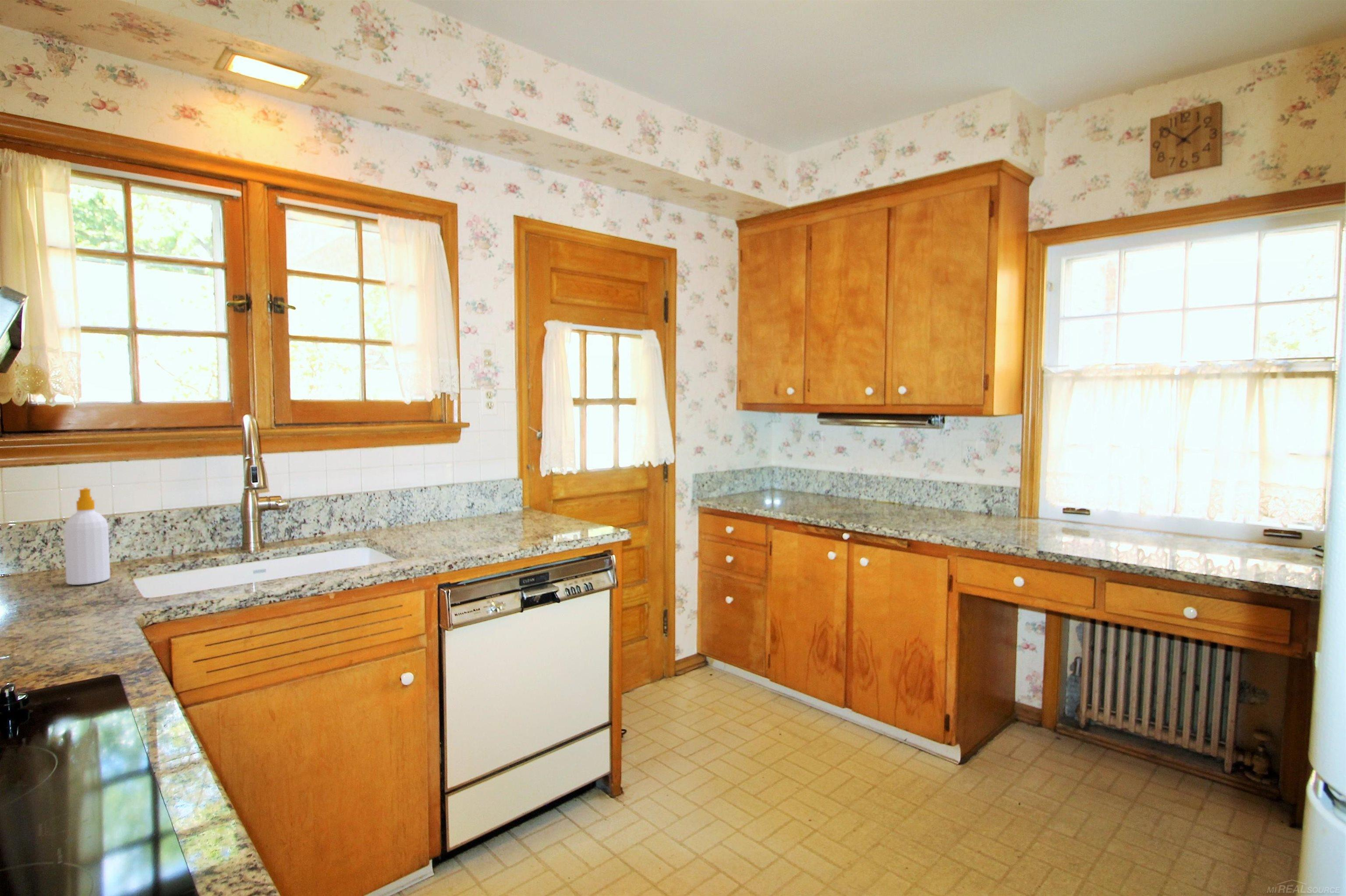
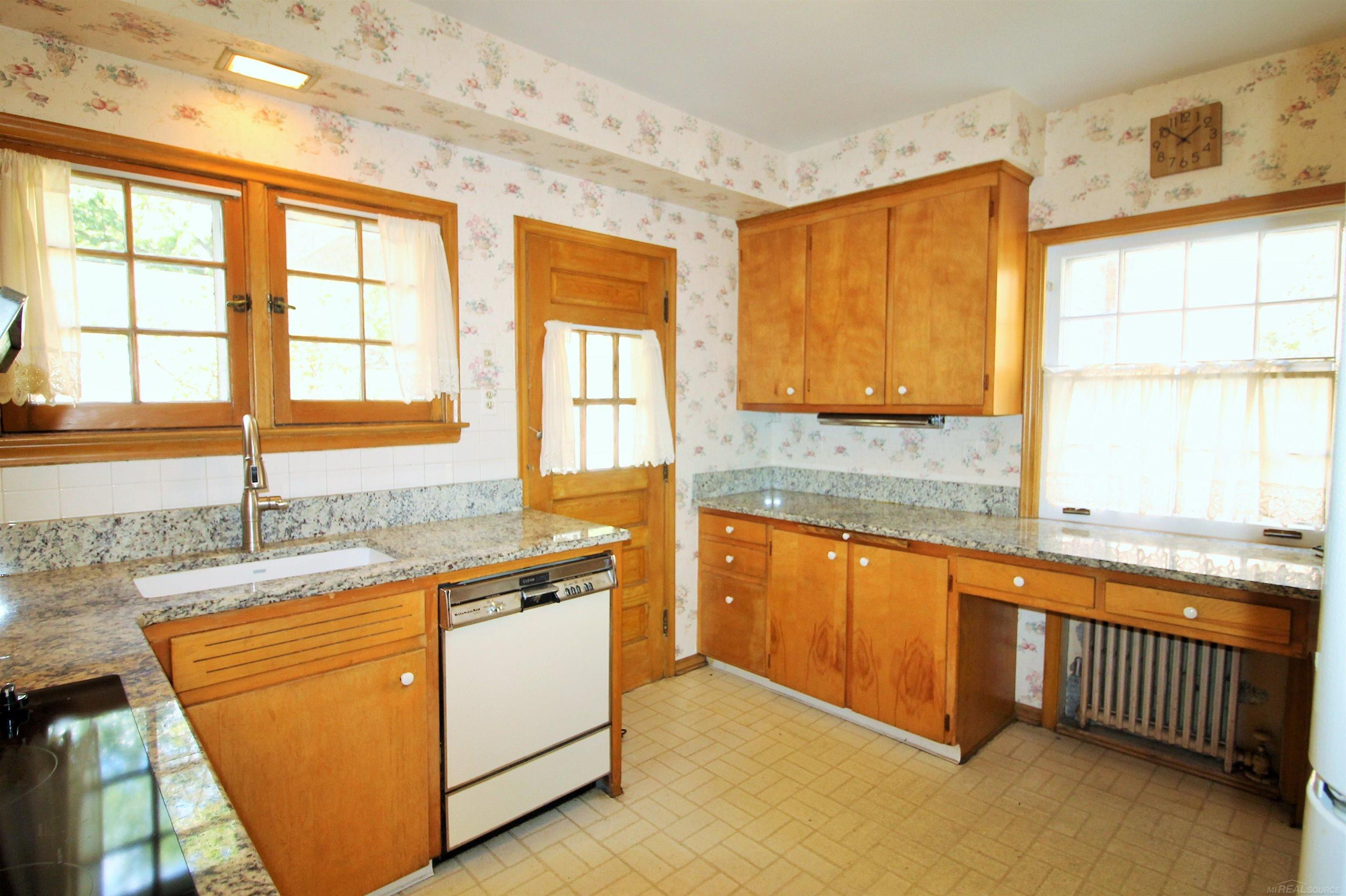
- soap bottle [64,487,111,585]
